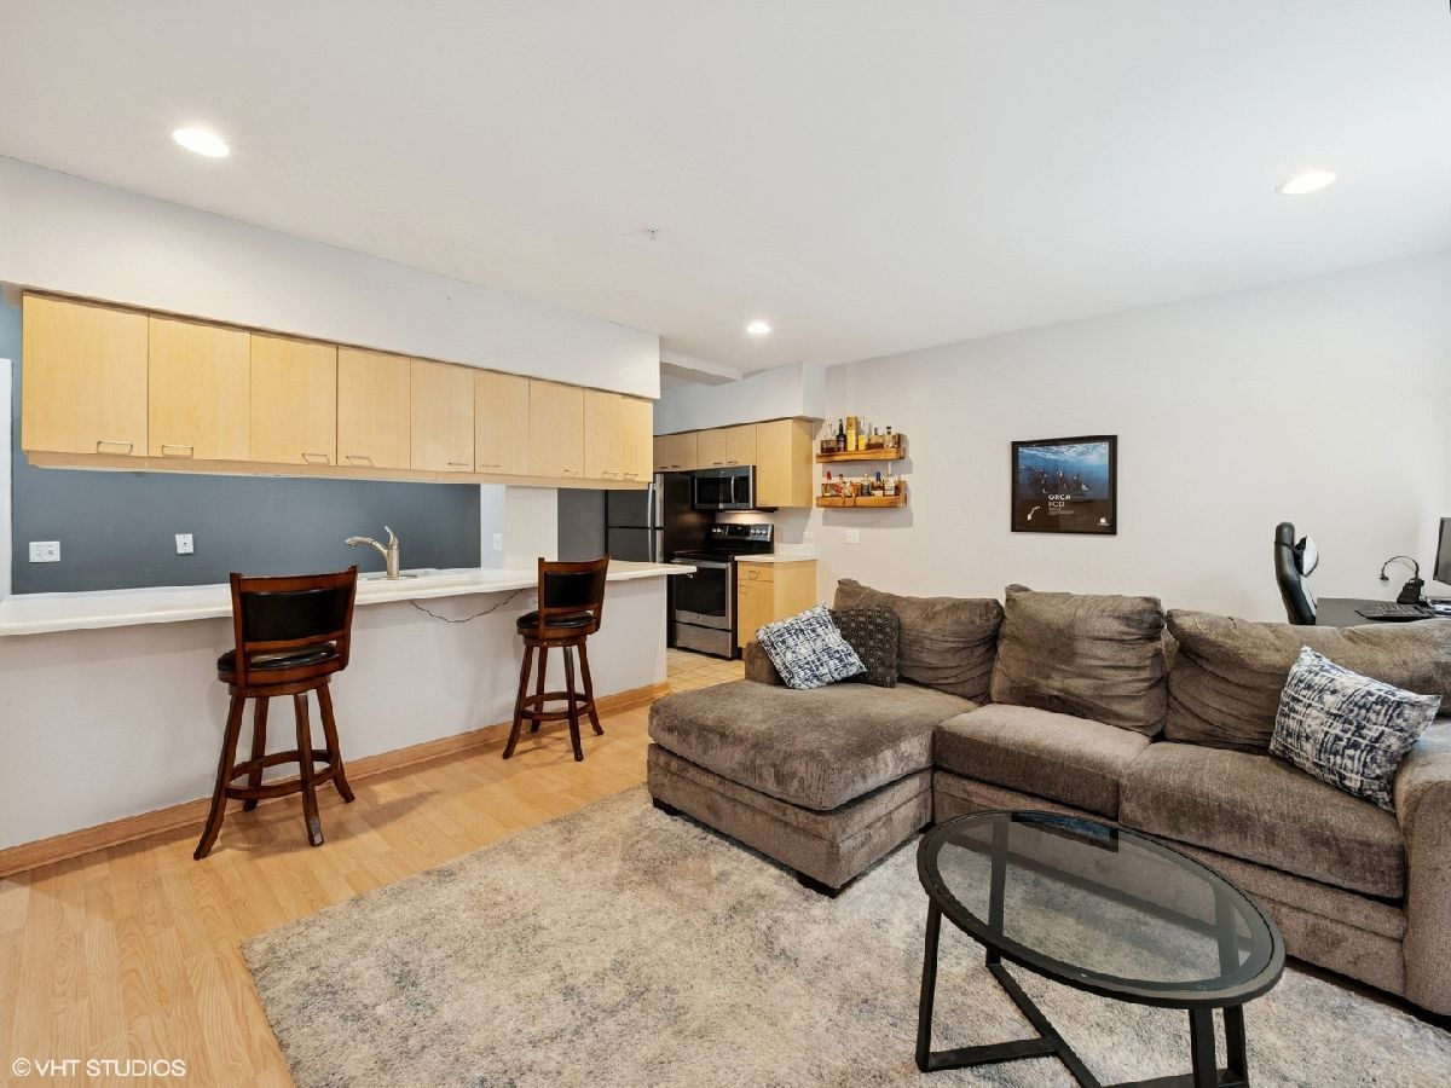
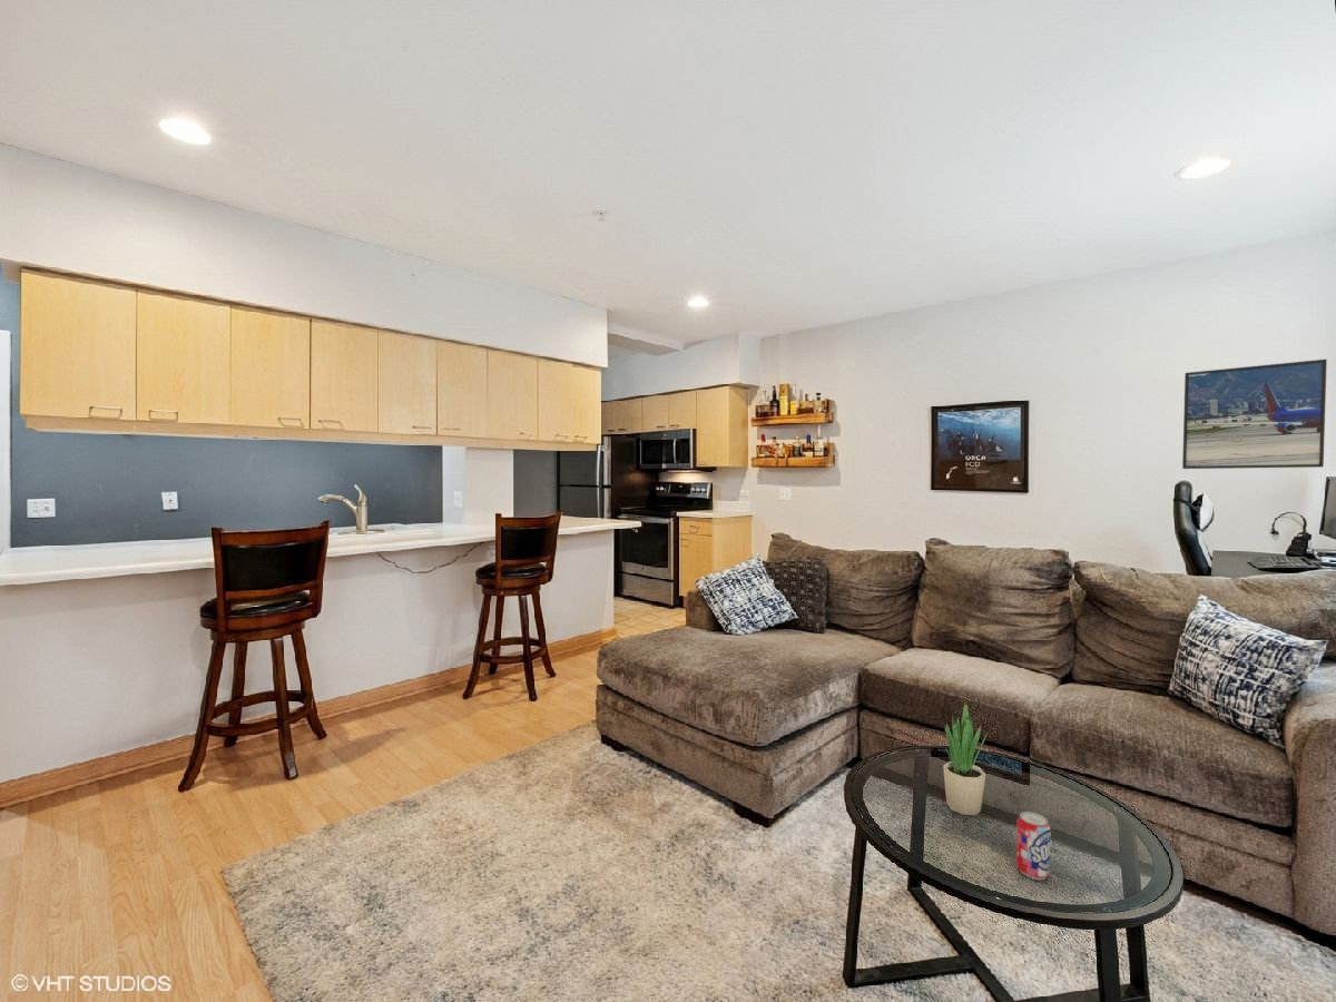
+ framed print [1181,358,1328,470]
+ beverage can [1015,811,1052,881]
+ potted plant [942,699,989,816]
